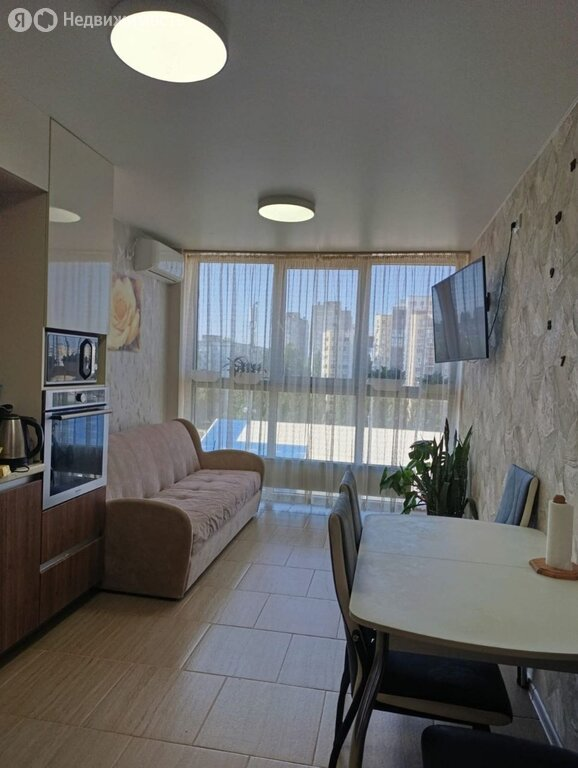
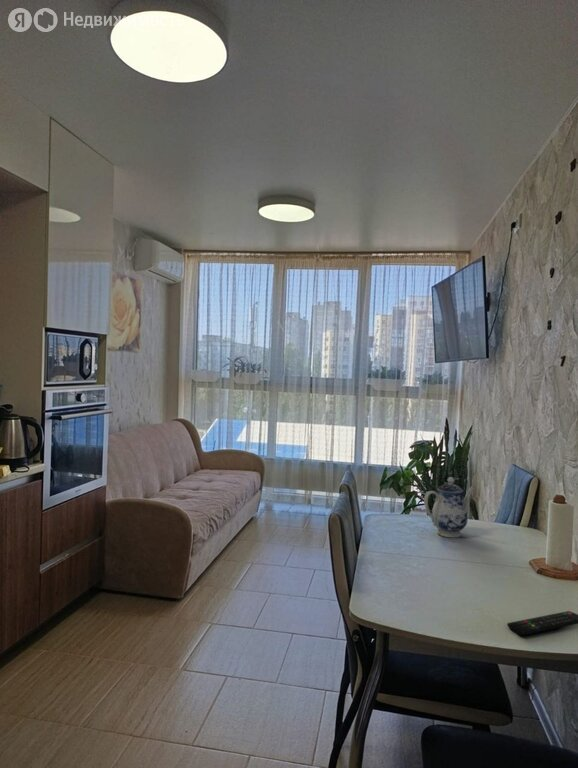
+ teapot [423,476,476,538]
+ remote control [506,610,578,636]
